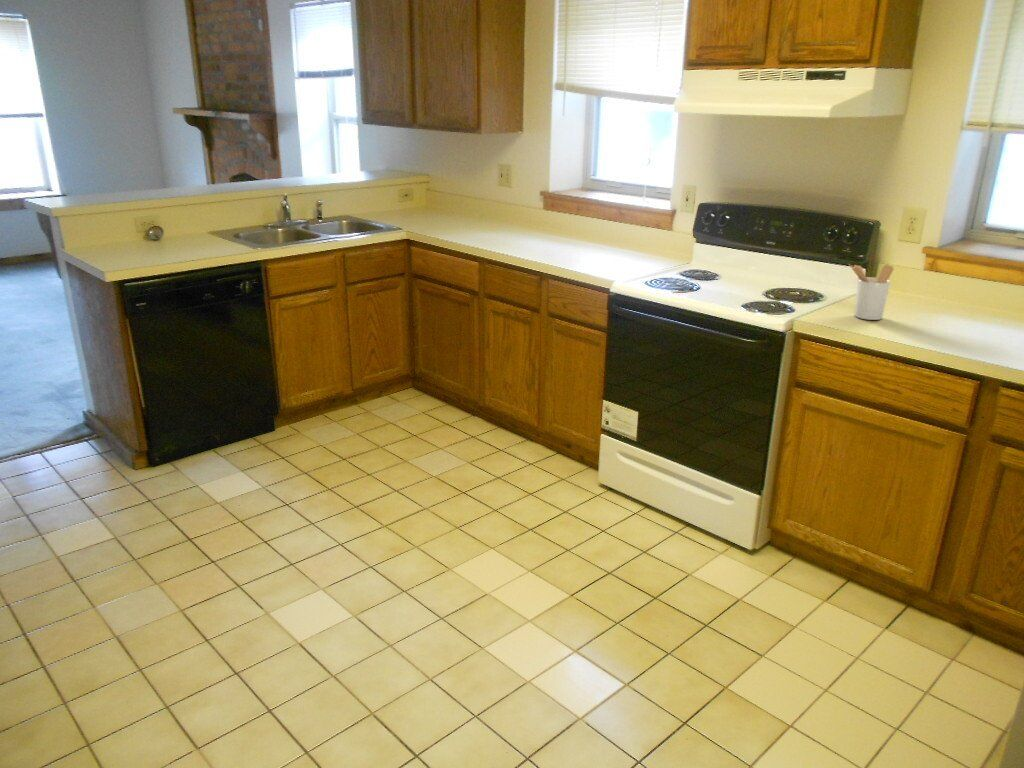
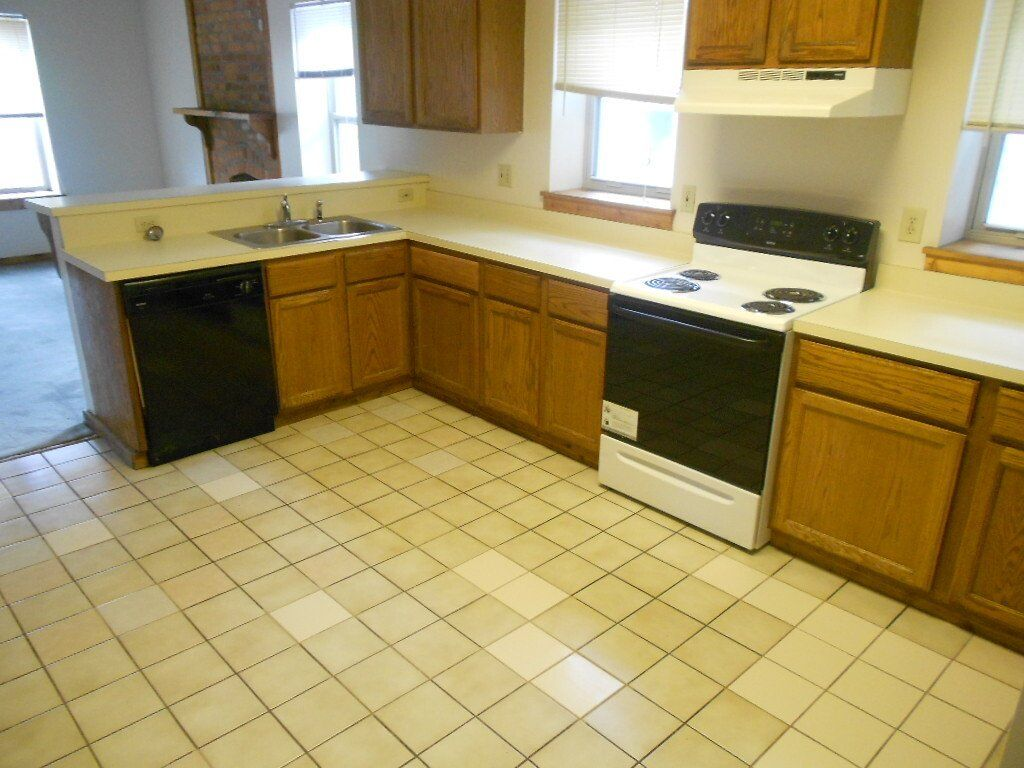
- utensil holder [848,264,895,321]
